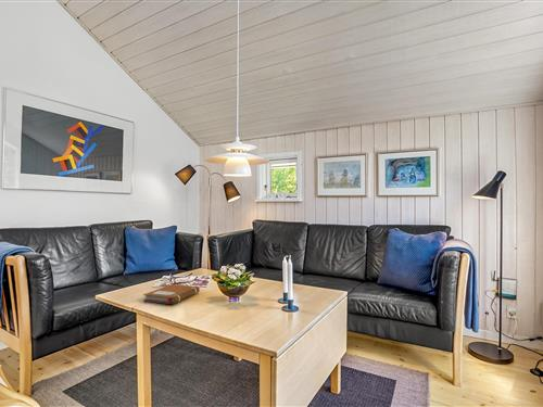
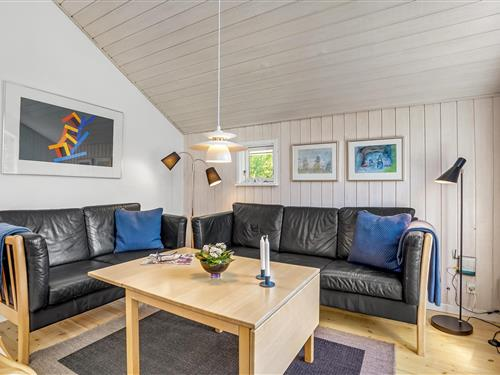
- notebook [142,283,201,305]
